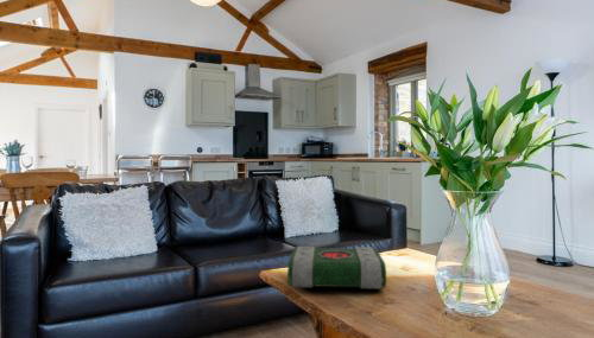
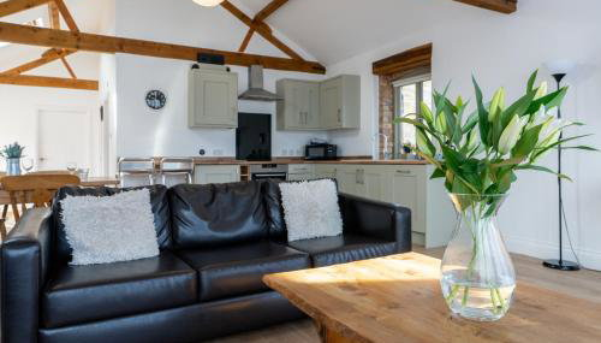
- book [286,245,387,291]
